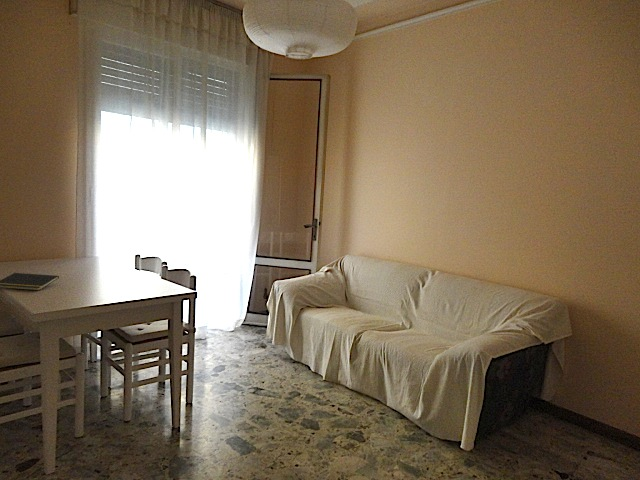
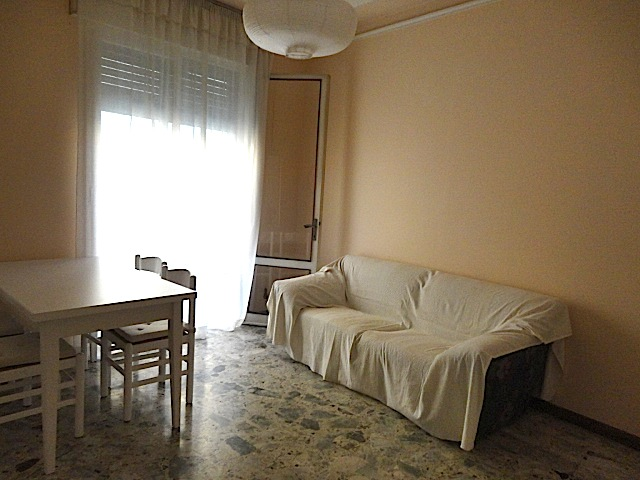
- notepad [0,272,60,291]
